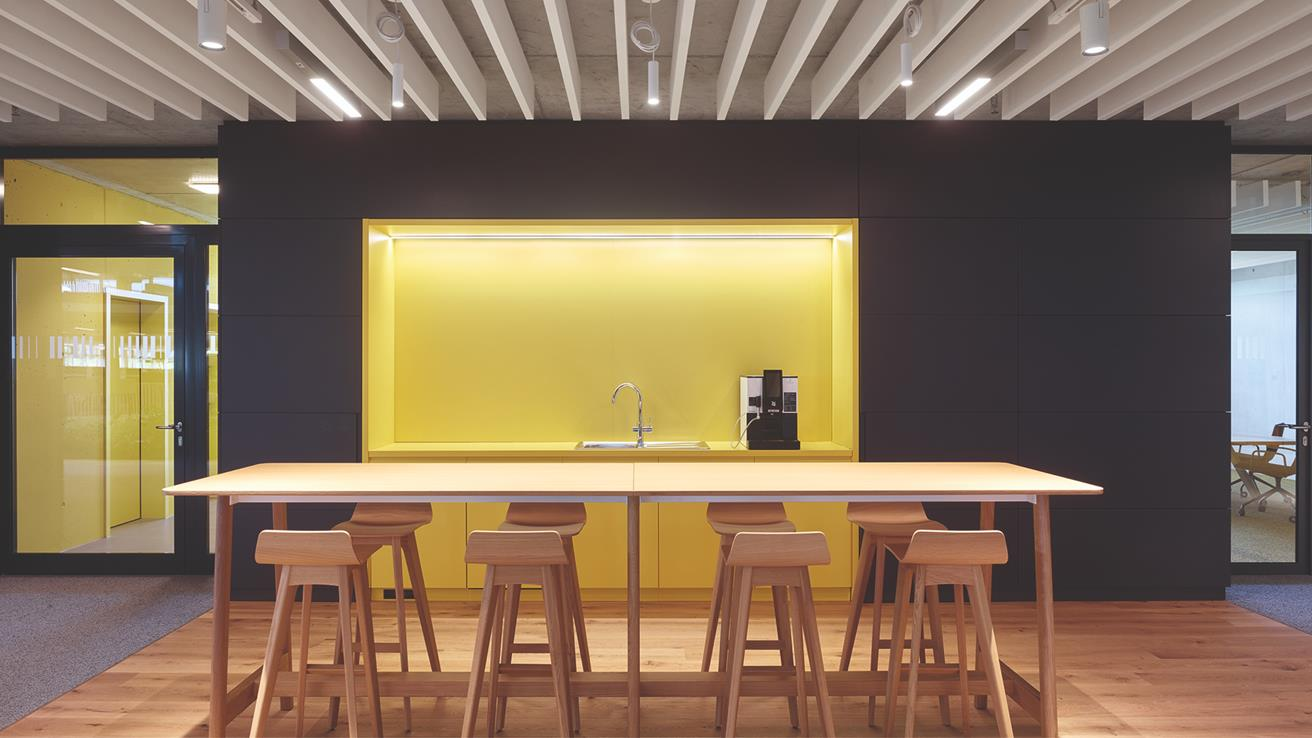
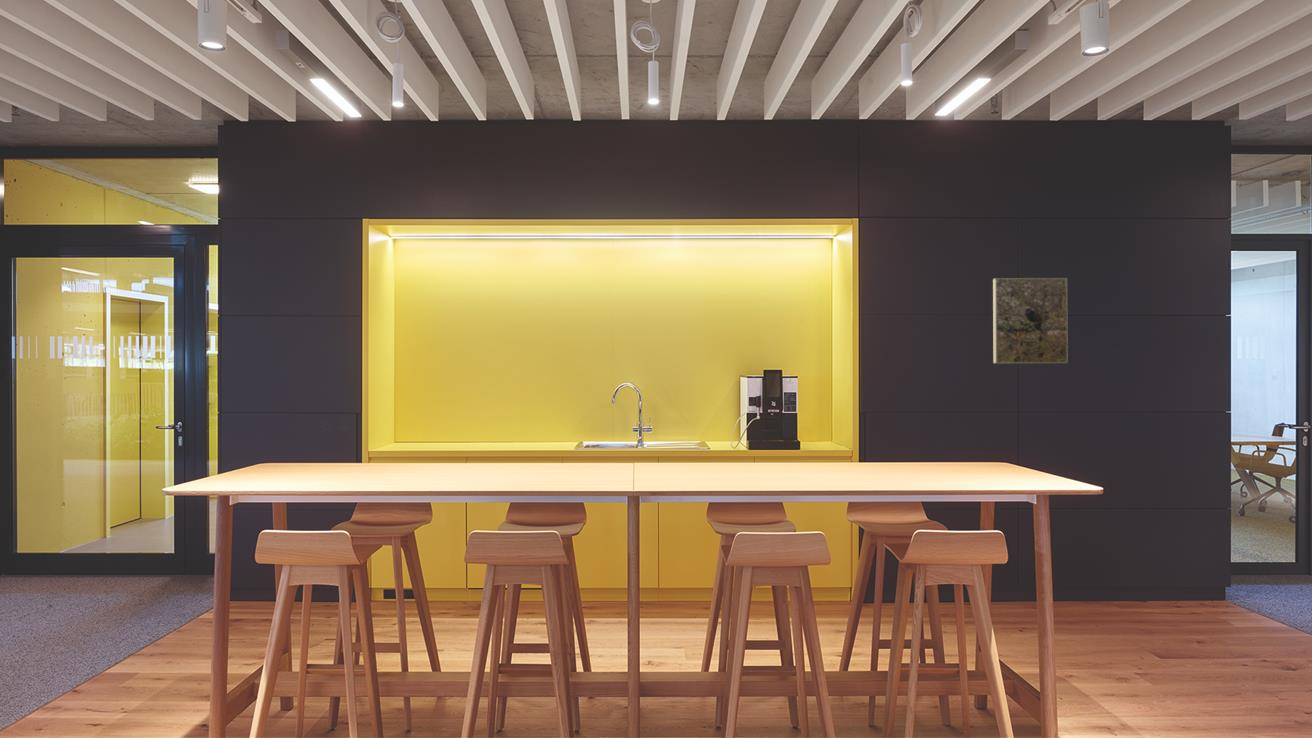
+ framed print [992,277,1069,364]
